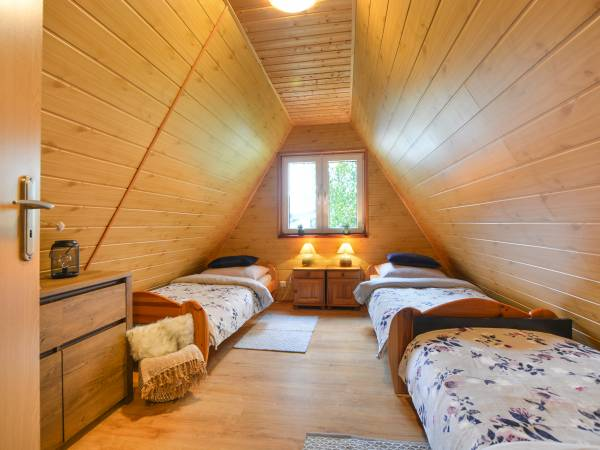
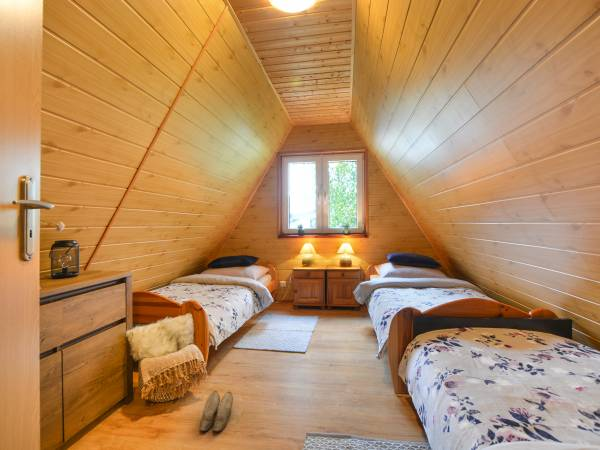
+ slippers [199,390,234,432]
